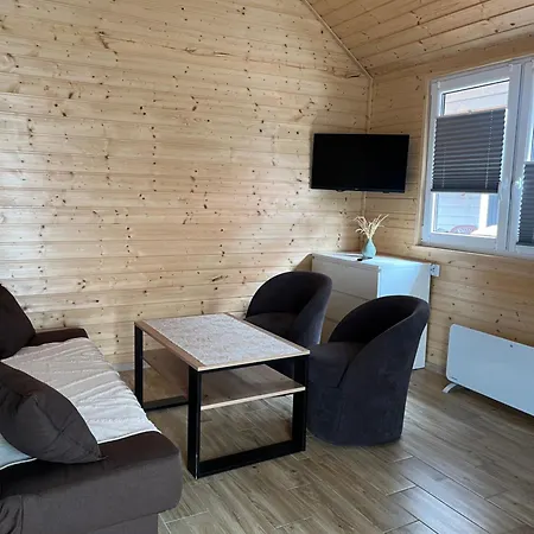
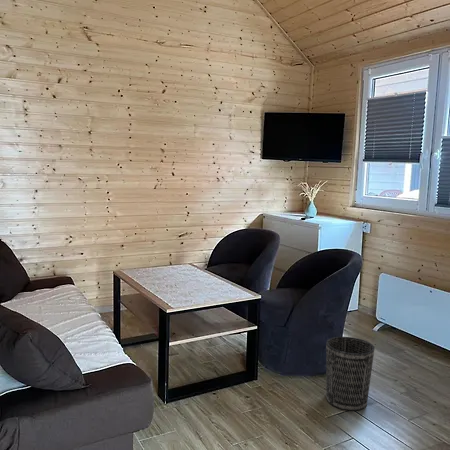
+ wastebasket [325,336,376,412]
